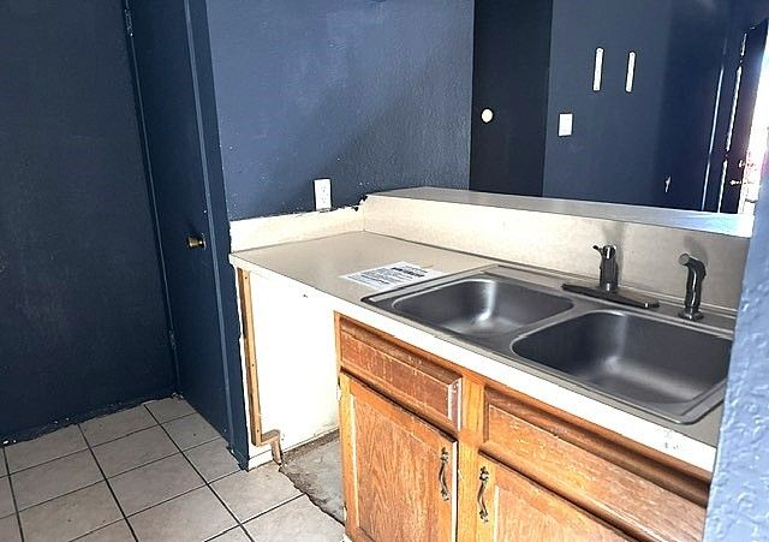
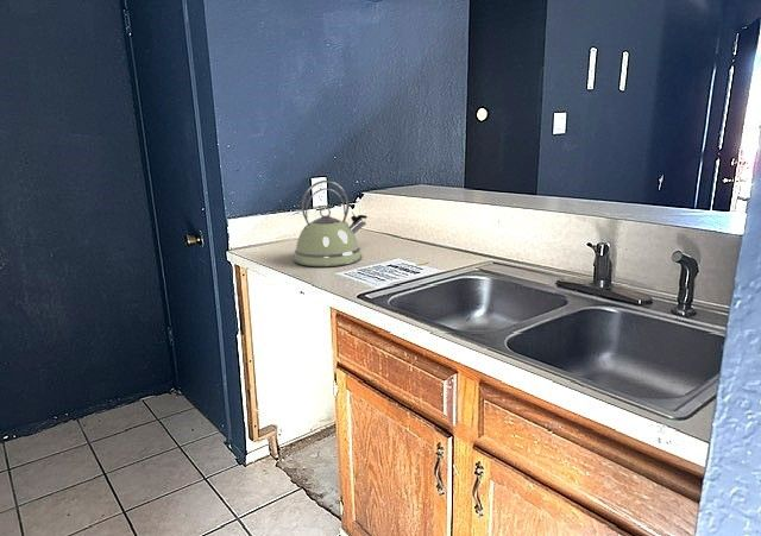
+ kettle [293,179,369,267]
